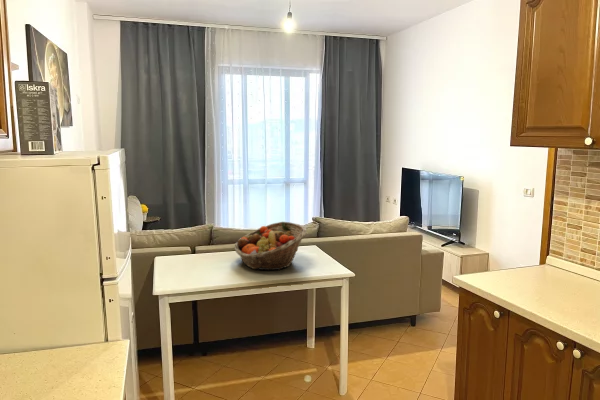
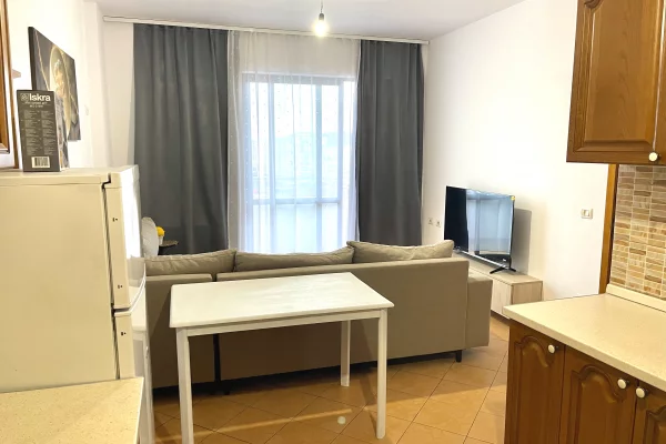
- fruit basket [233,221,308,271]
